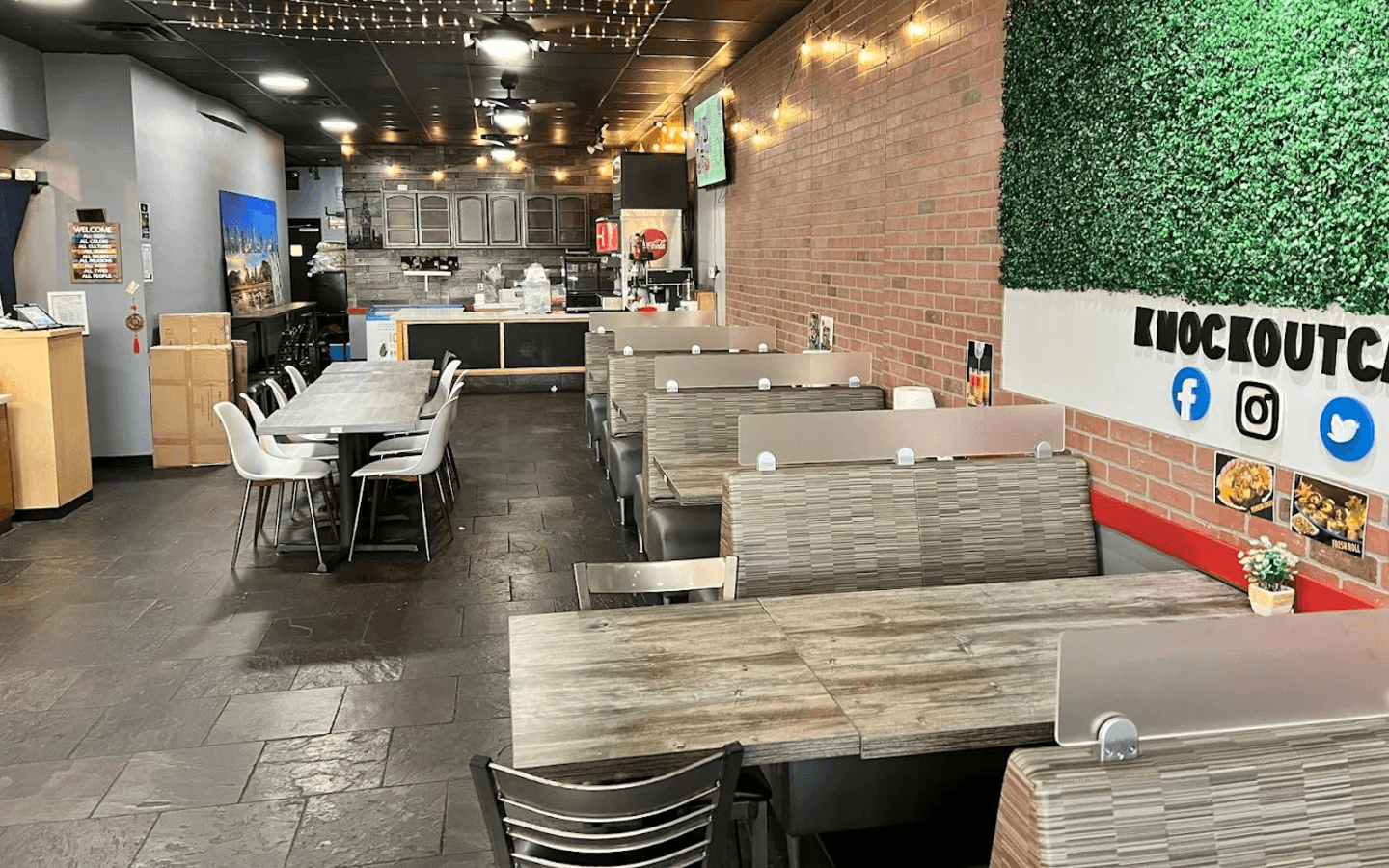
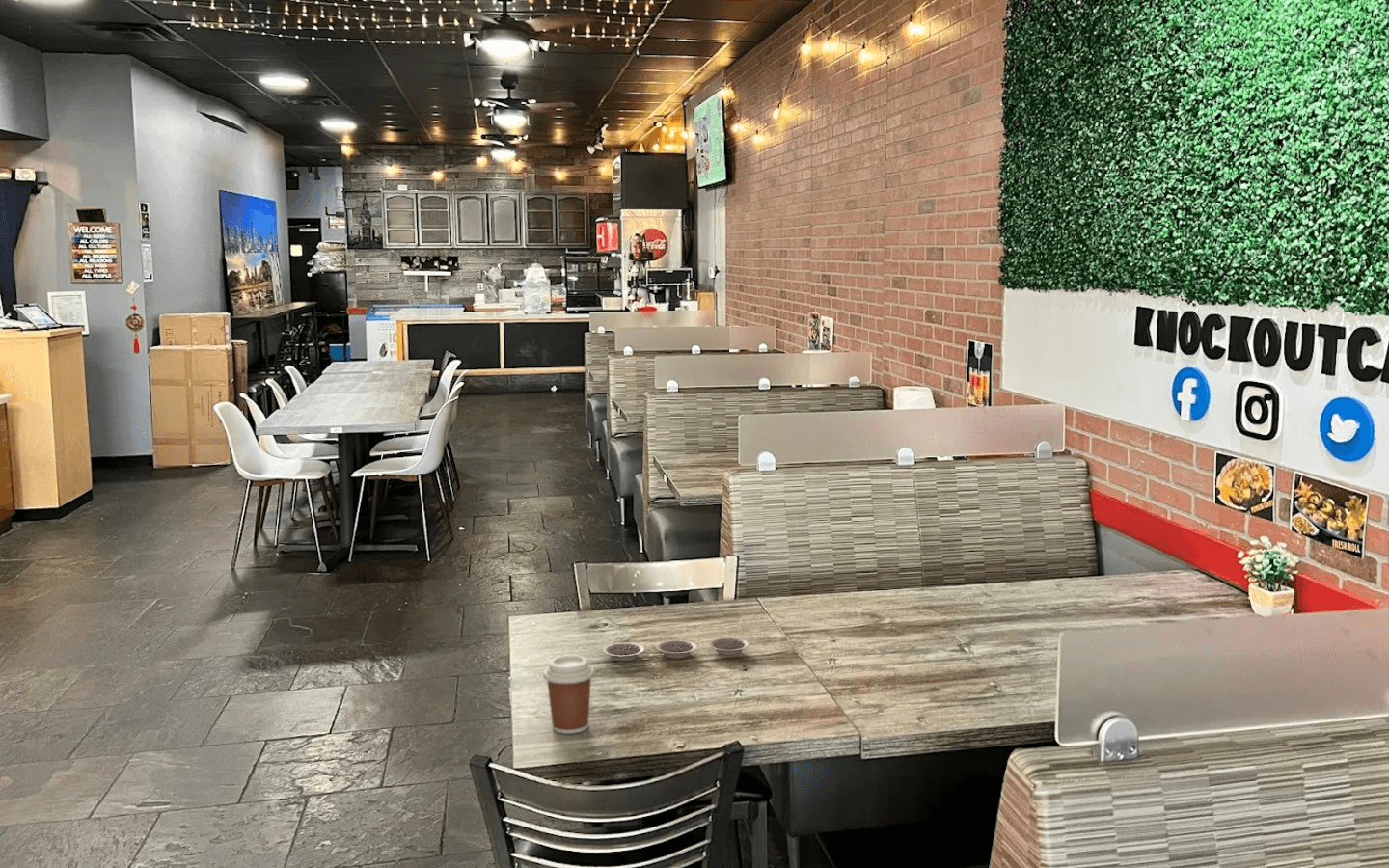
+ coffee cup [542,654,595,735]
+ plate [603,637,750,662]
